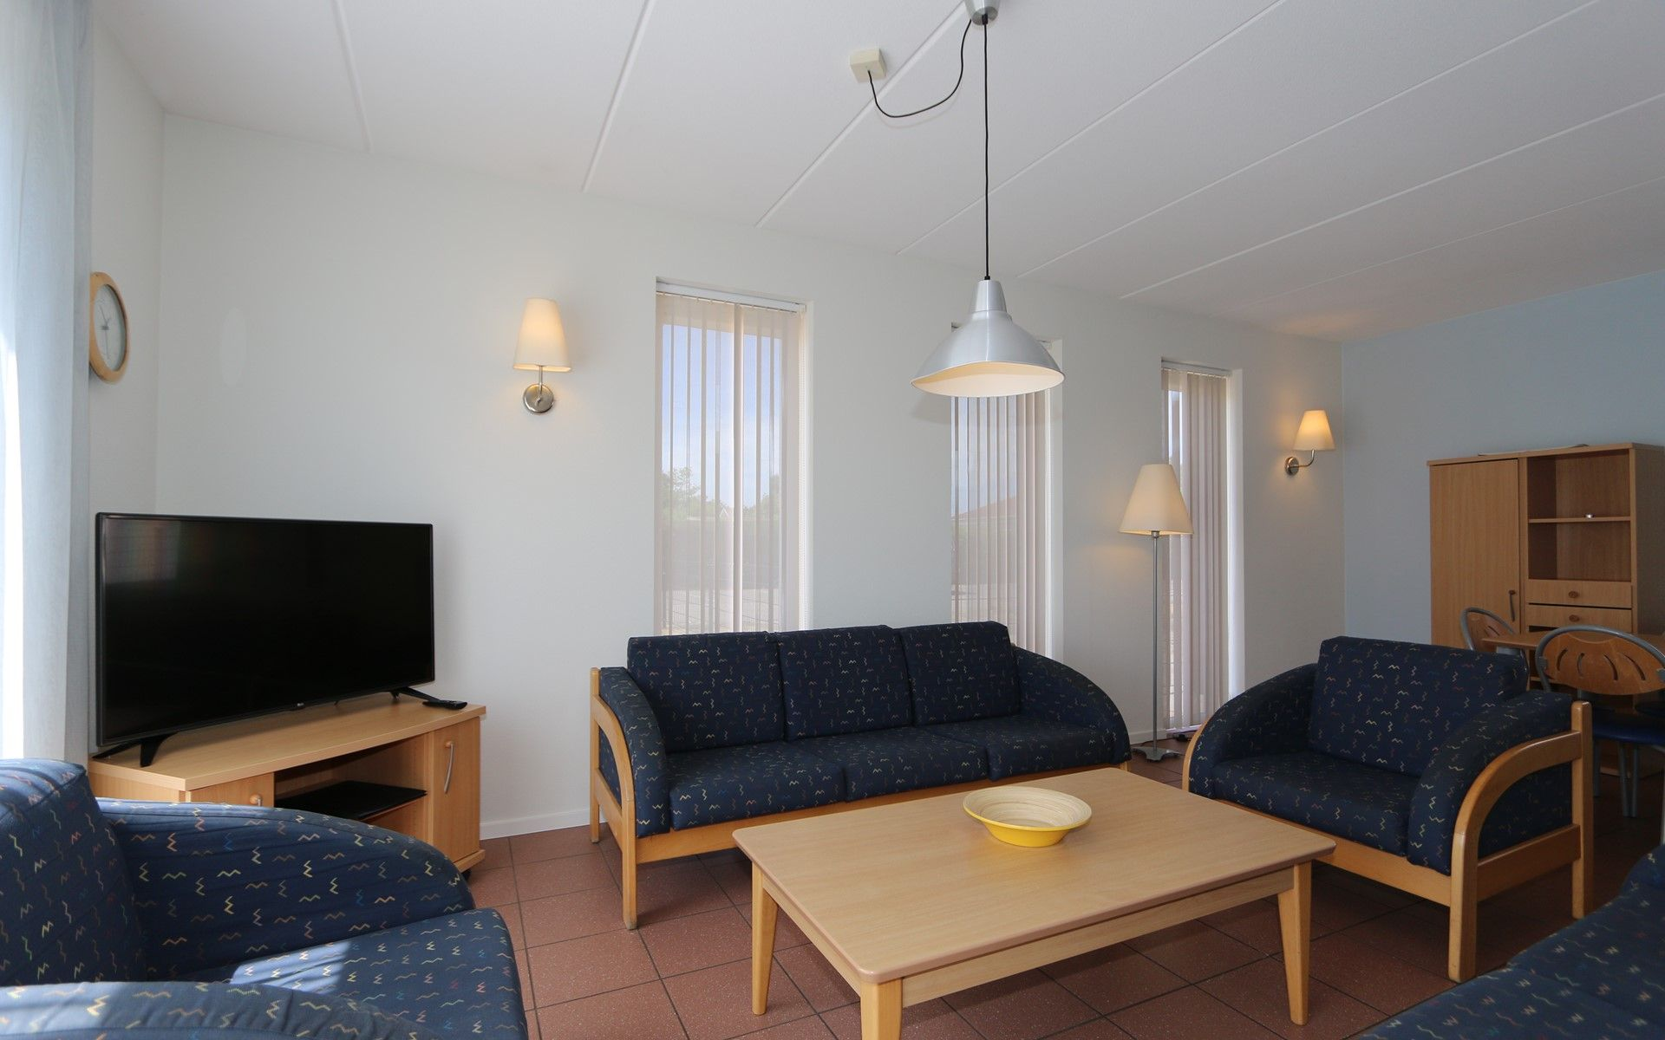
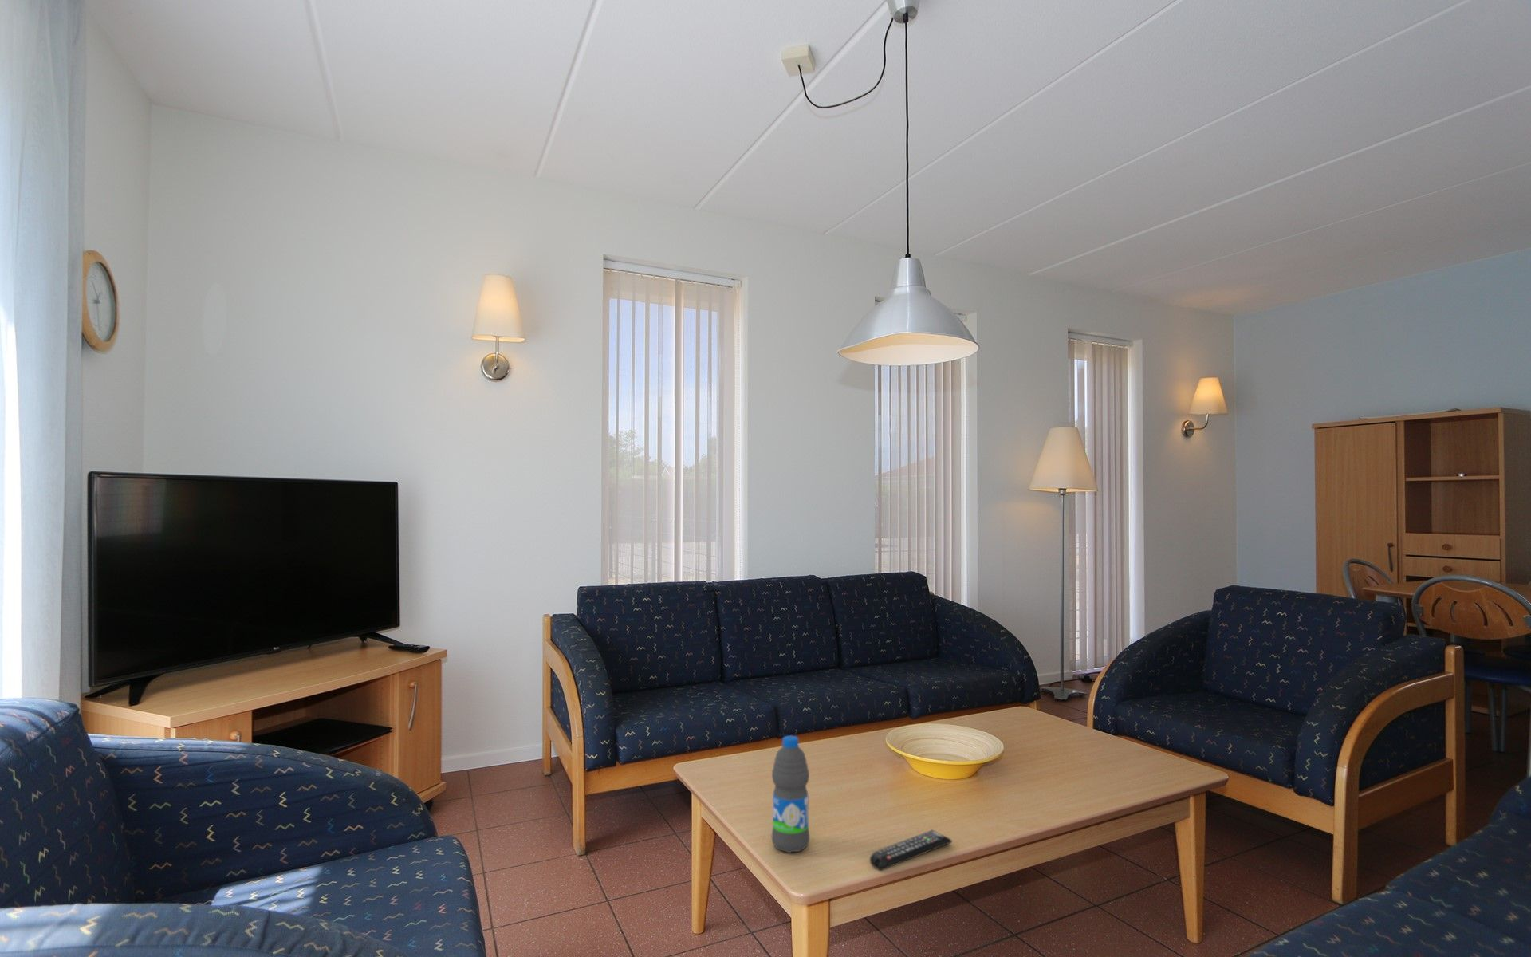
+ remote control [870,829,953,872]
+ water bottle [772,734,810,853]
